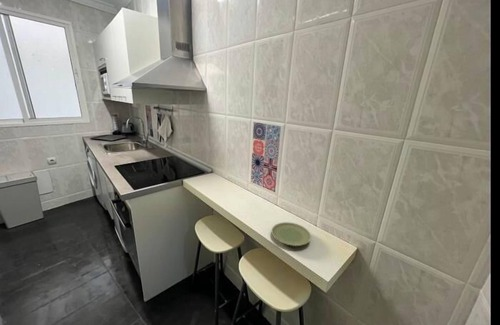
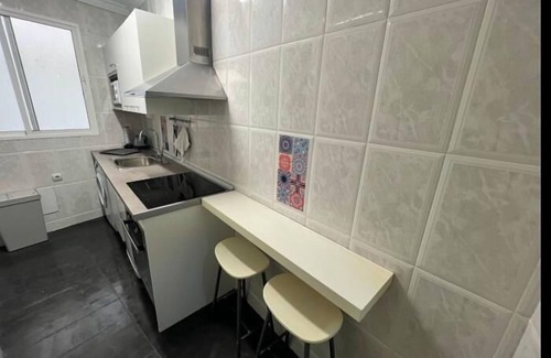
- plate [271,221,312,247]
